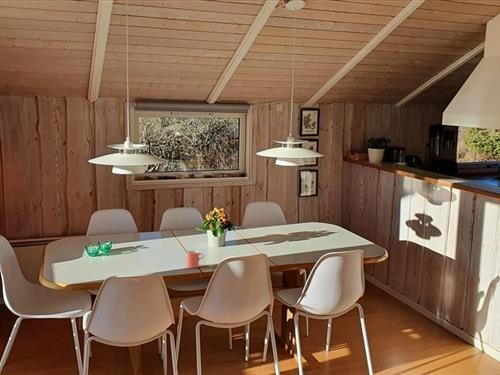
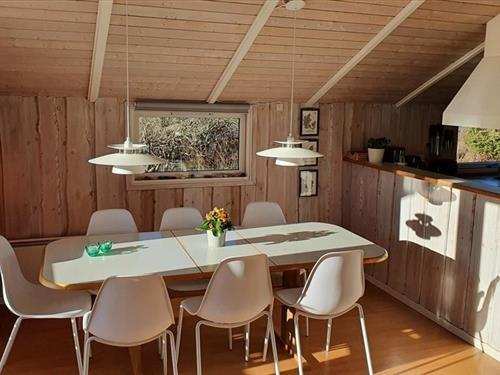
- cup [186,249,205,269]
